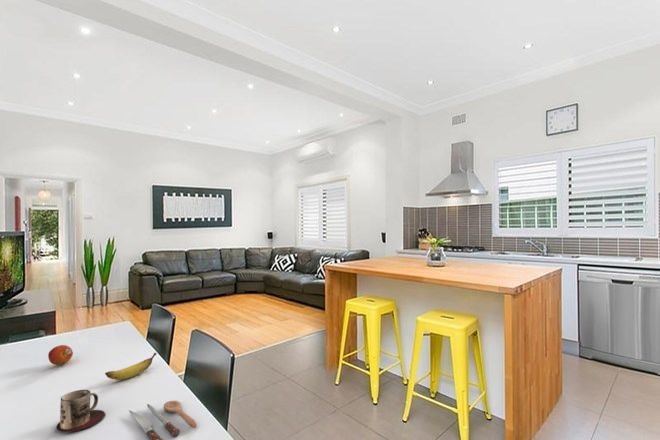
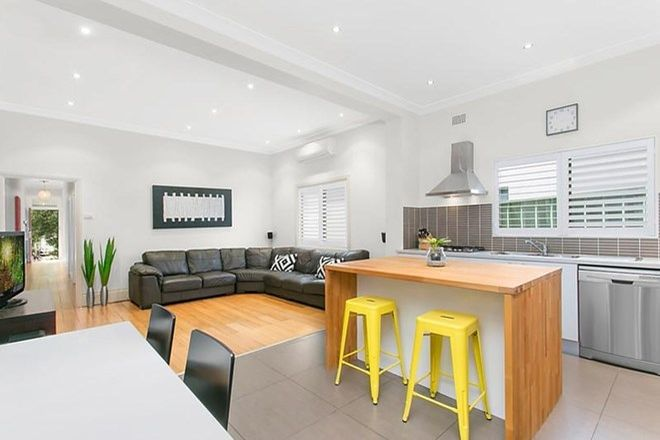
- fruit [47,344,74,366]
- mug [55,389,106,433]
- spoon [127,400,198,440]
- banana [104,352,158,381]
